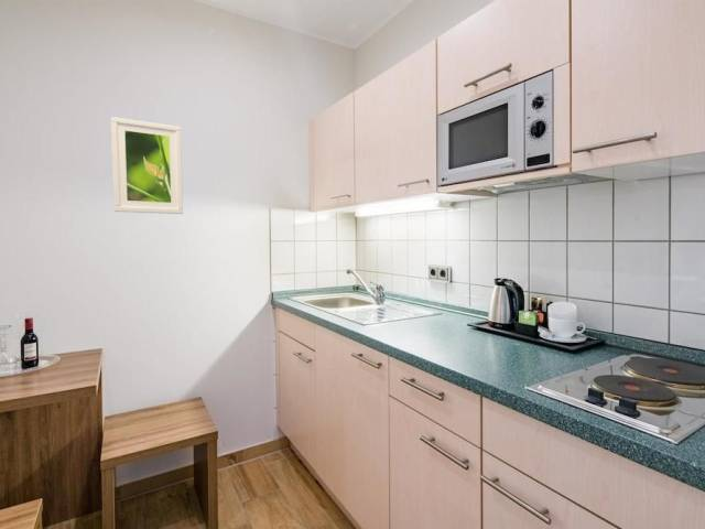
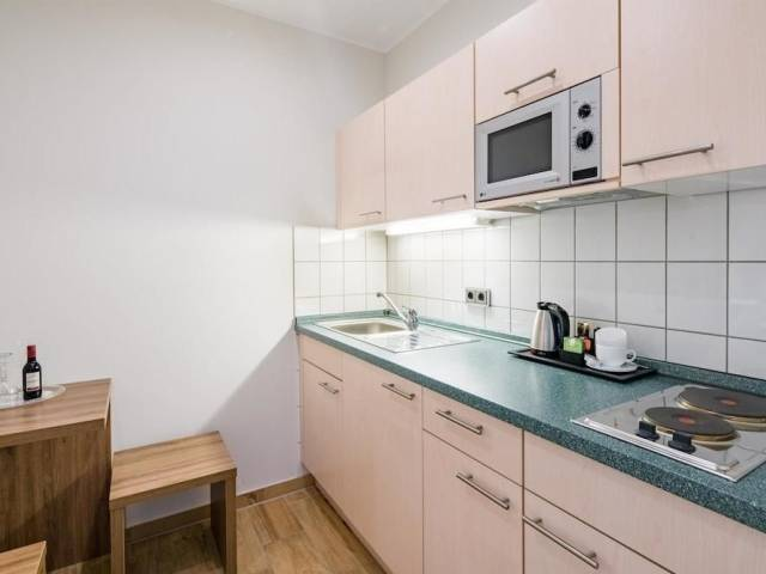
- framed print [110,116,184,215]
